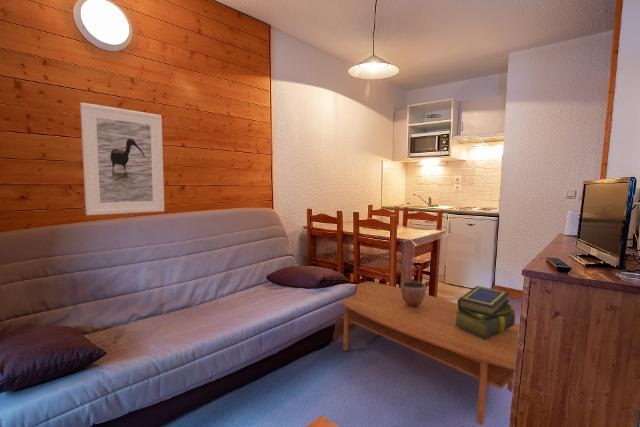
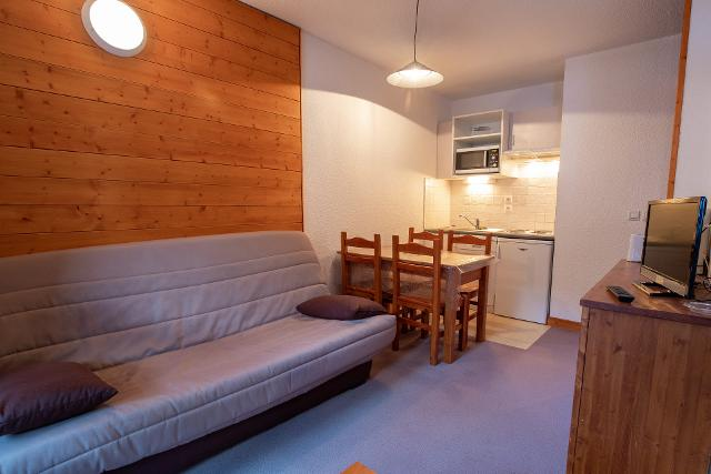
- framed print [79,102,165,216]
- coffee table [340,281,520,426]
- decorative bowl [400,280,427,307]
- stack of books [454,285,517,340]
